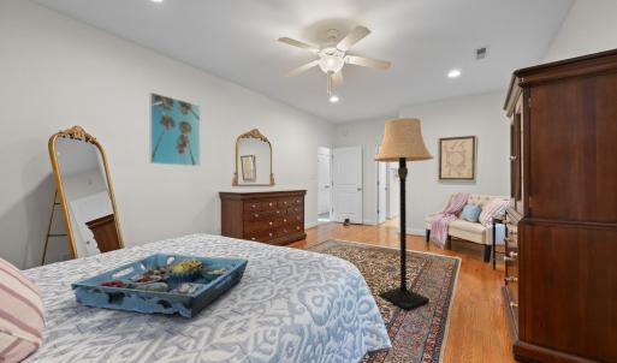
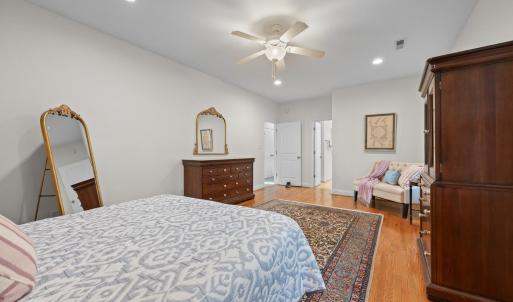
- serving tray [70,252,249,320]
- lamp [373,117,435,311]
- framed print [149,91,201,167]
